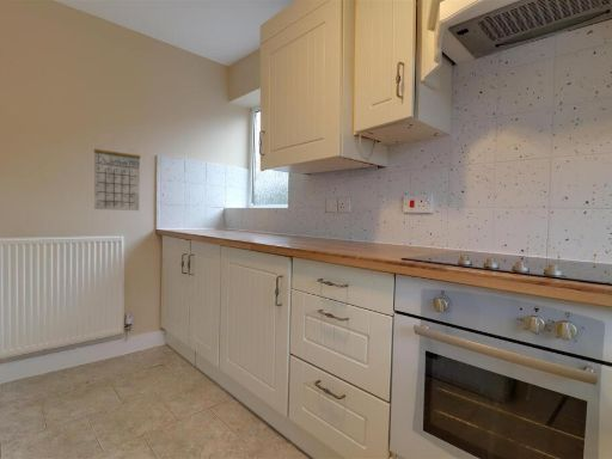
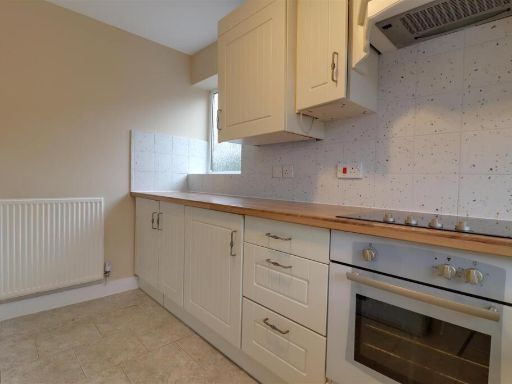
- calendar [93,139,141,212]
